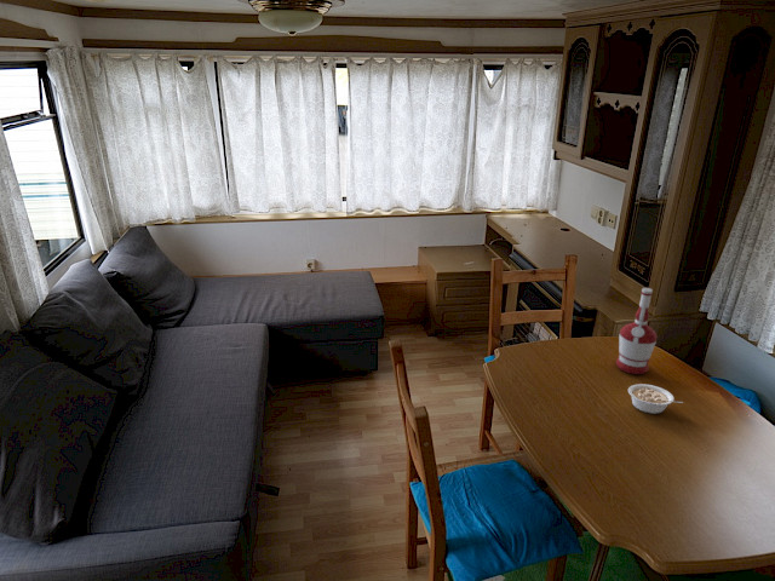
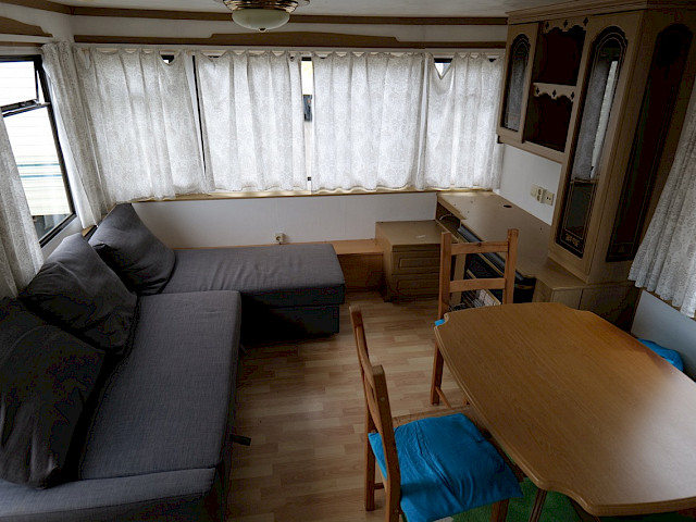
- legume [627,382,684,415]
- alcohol [615,287,659,375]
